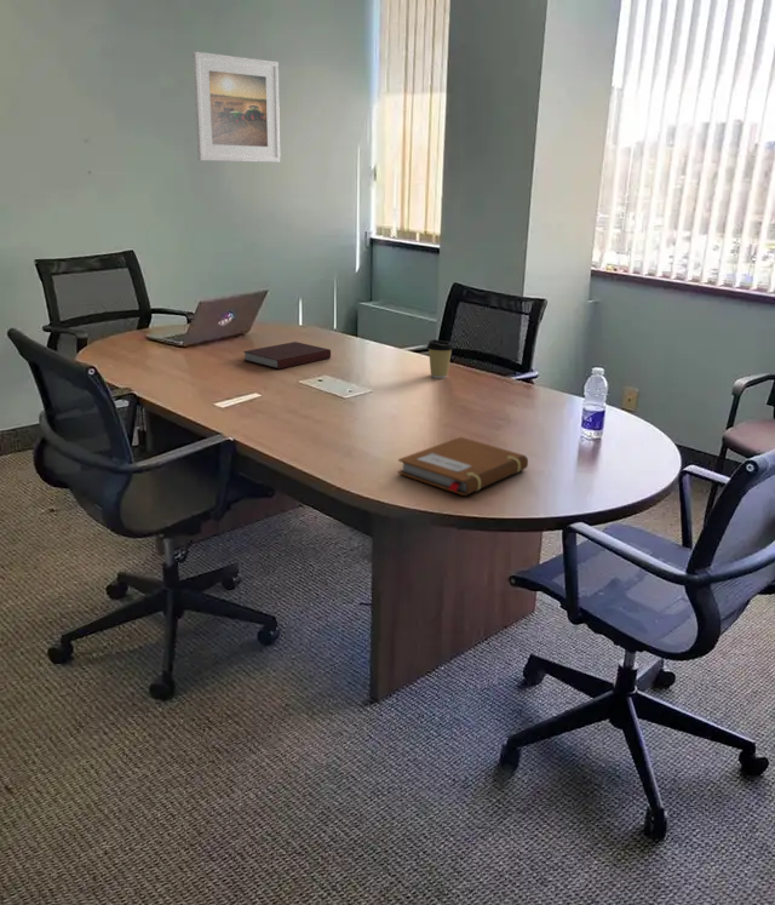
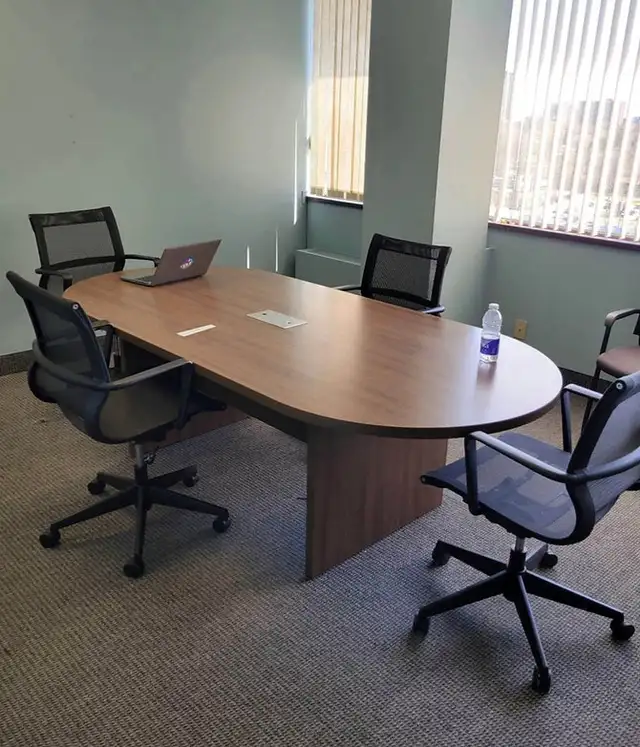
- coffee cup [425,338,455,379]
- notebook [242,340,332,370]
- notebook [397,436,529,497]
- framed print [191,50,281,164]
